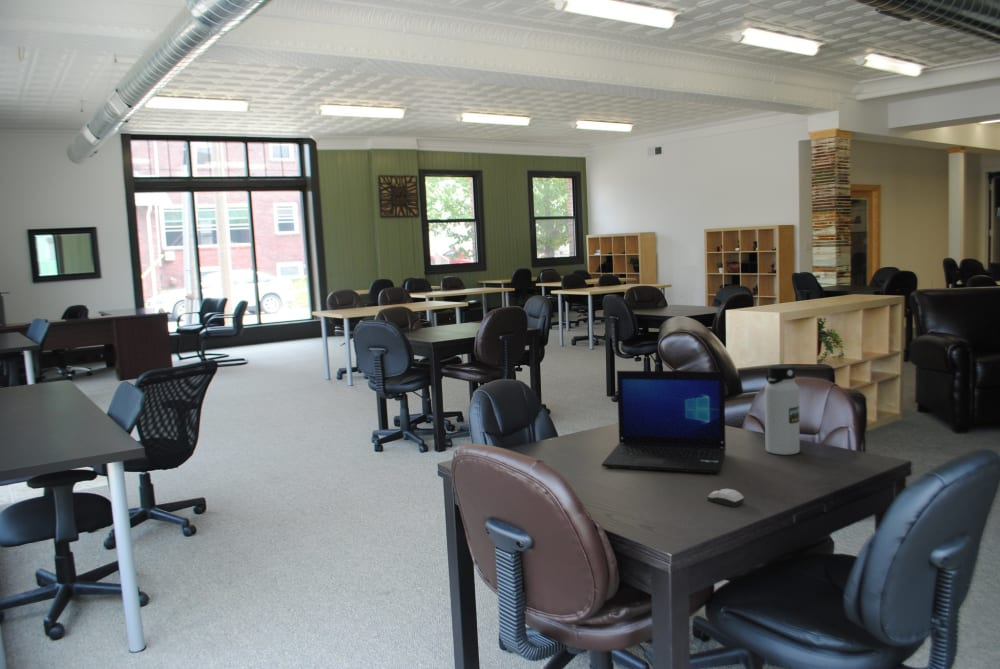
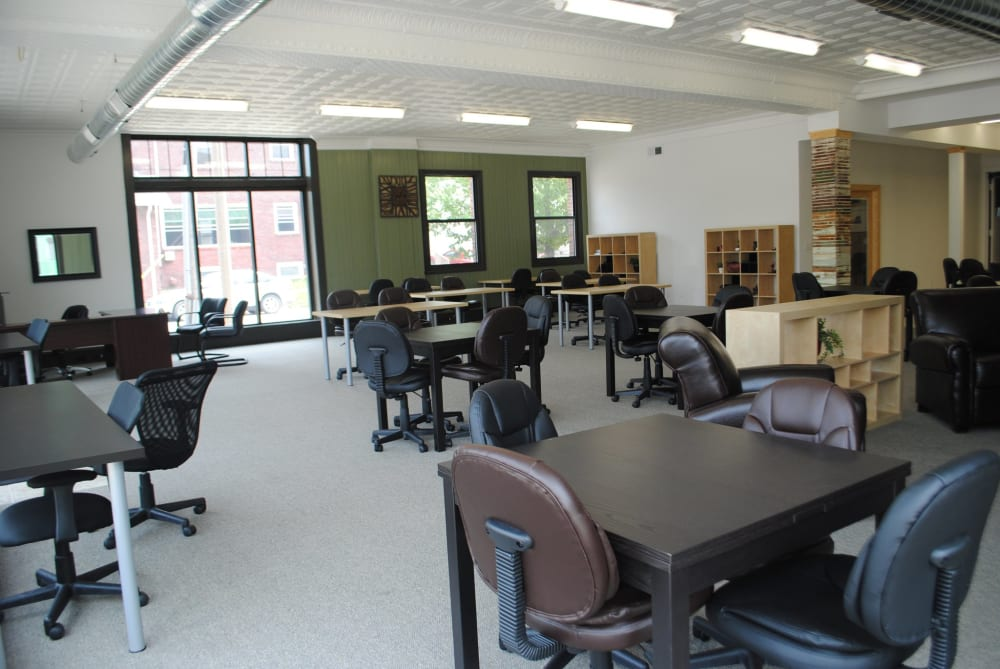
- laptop [601,370,727,474]
- computer mouse [706,488,745,508]
- water bottle [764,364,801,456]
